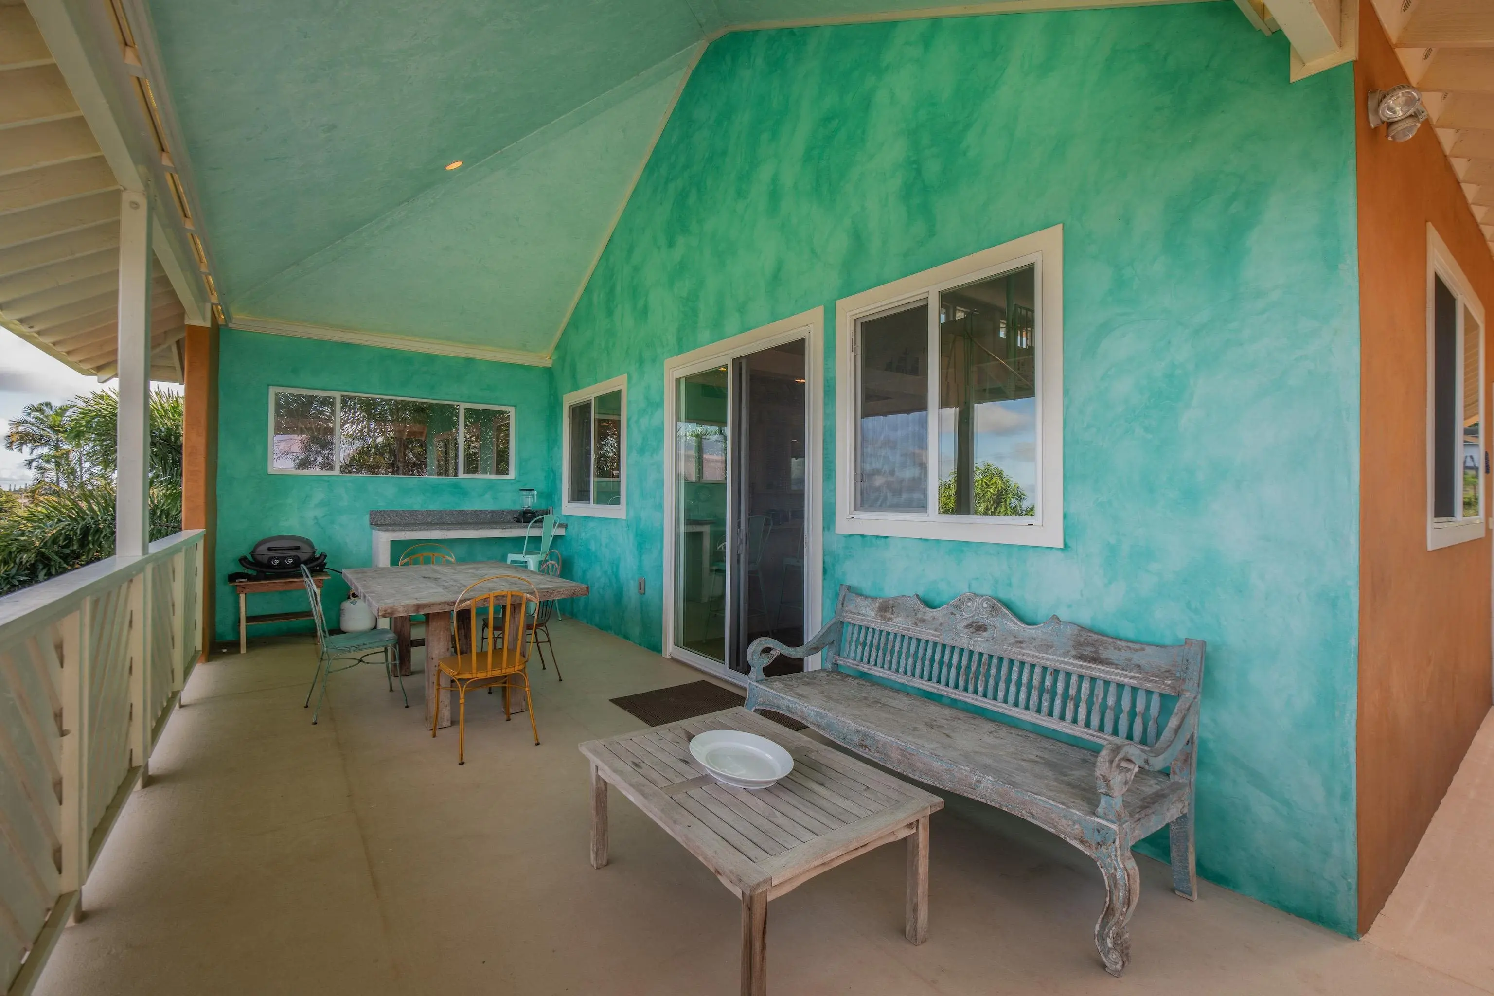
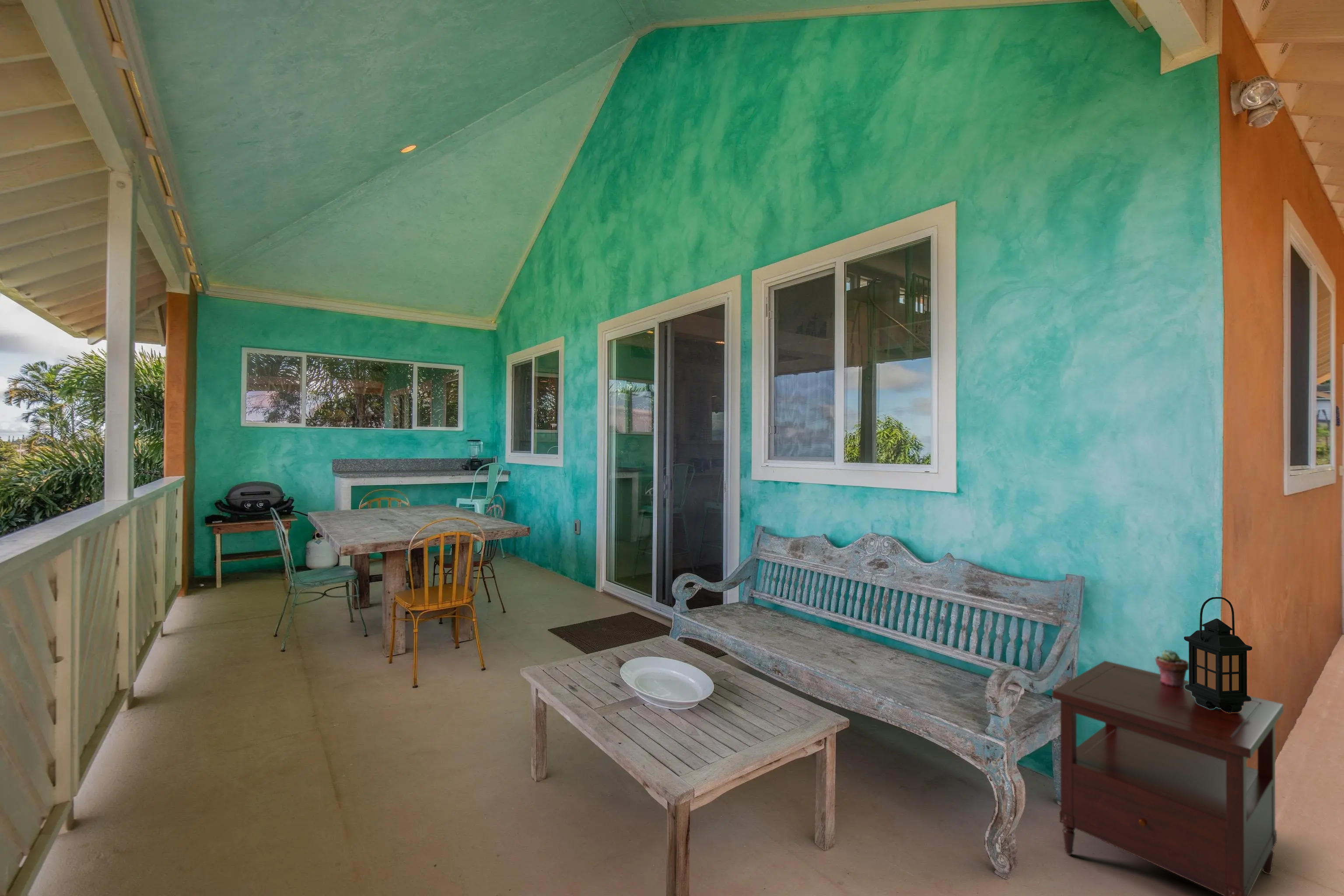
+ potted succulent [1155,649,1189,688]
+ side table [1052,660,1284,896]
+ lantern [1183,597,1253,713]
